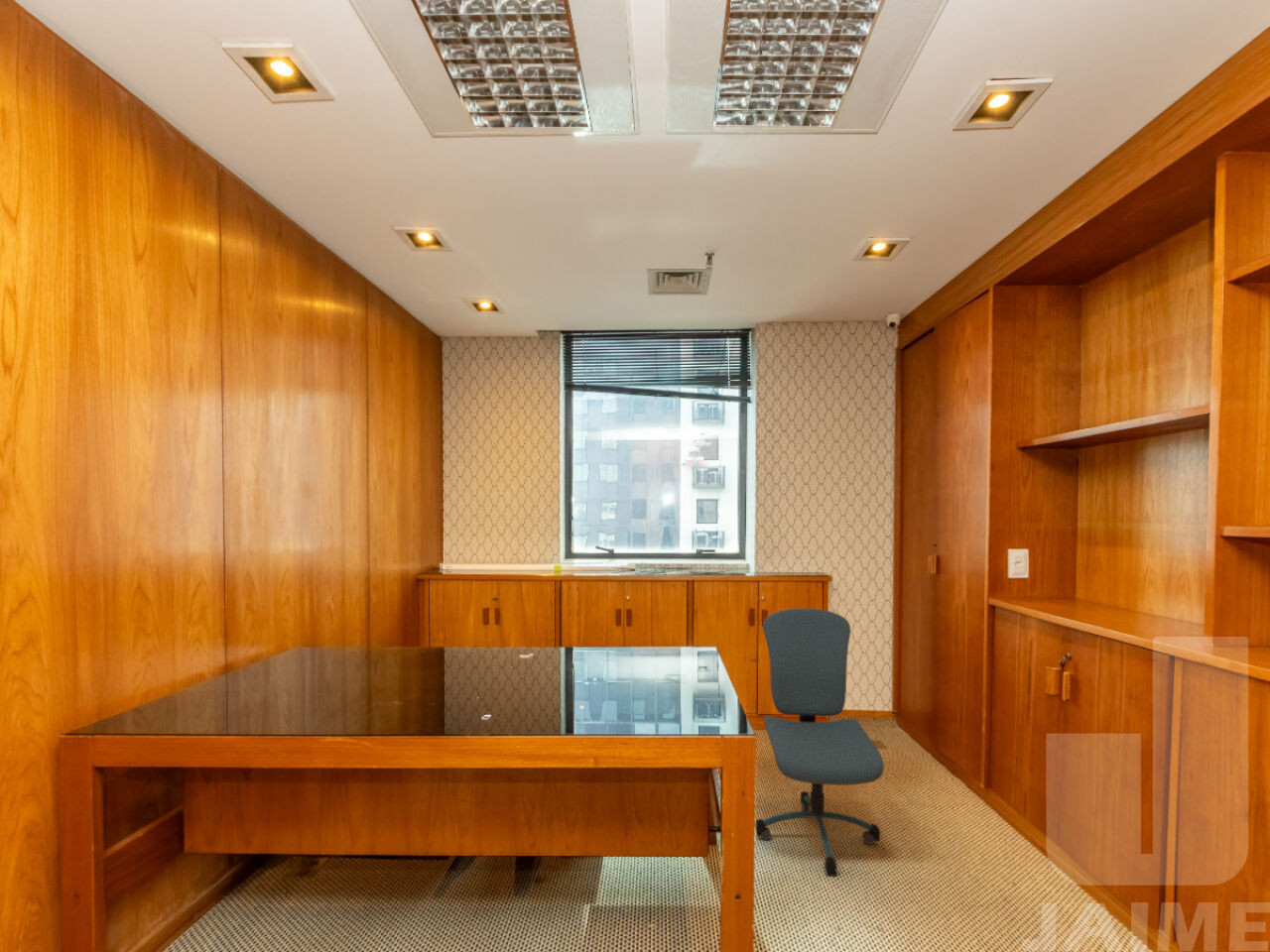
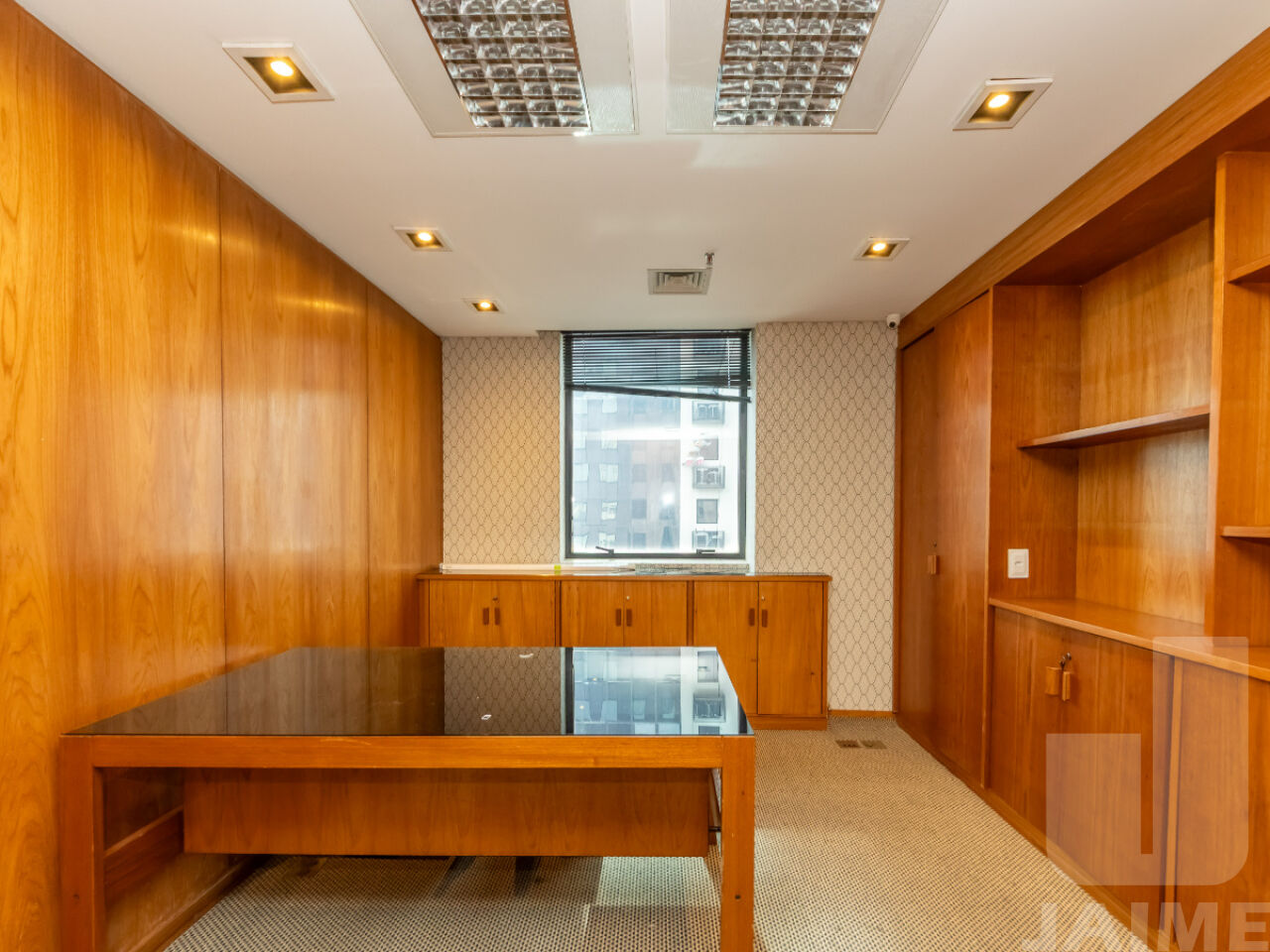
- office chair [755,607,885,878]
